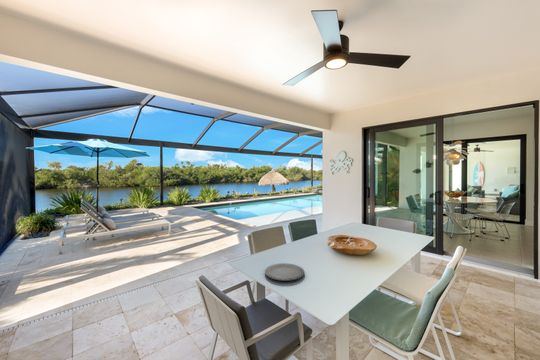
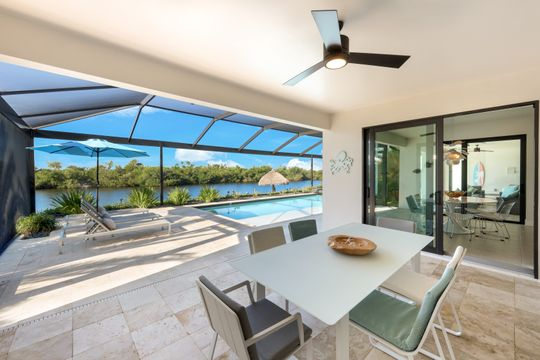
- plate [264,262,305,282]
